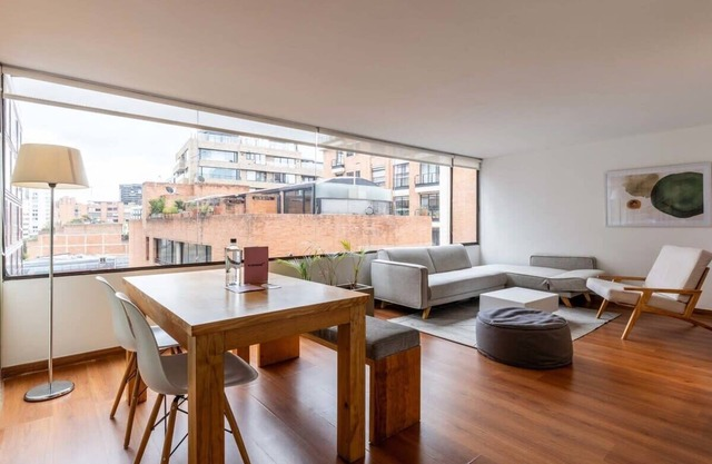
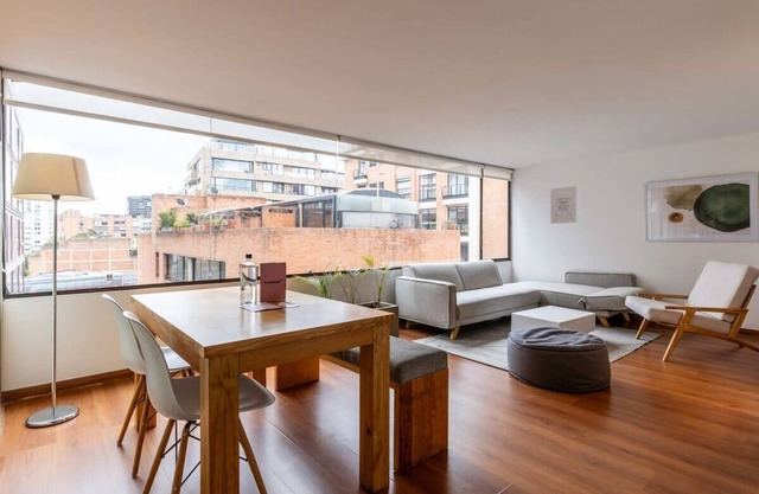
+ wall art [549,185,578,225]
